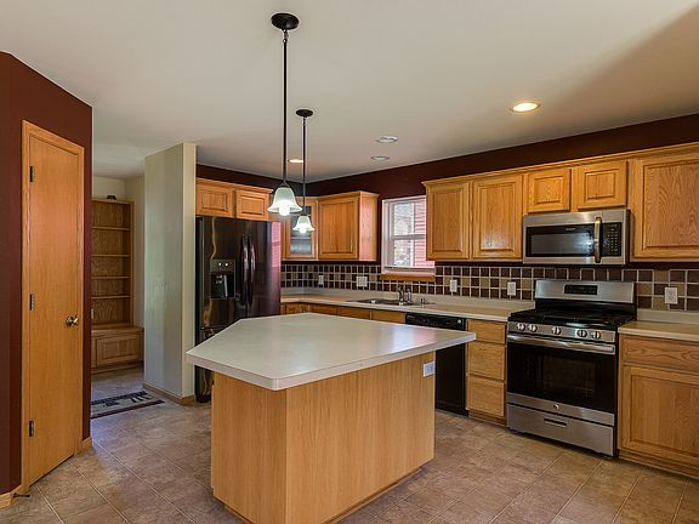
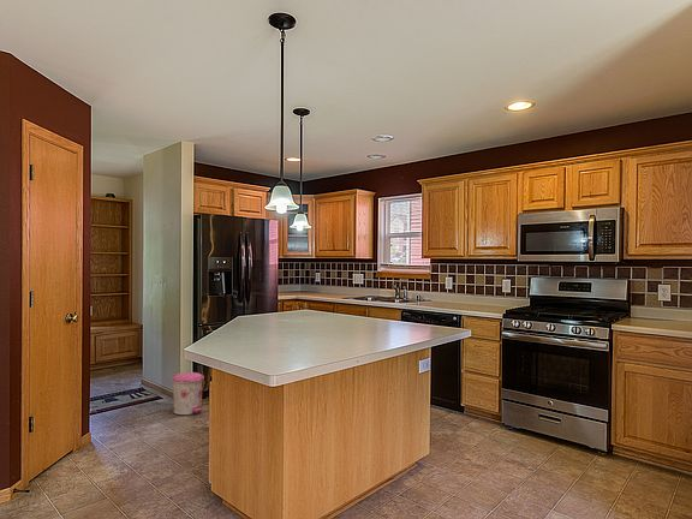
+ trash can [171,371,205,416]
